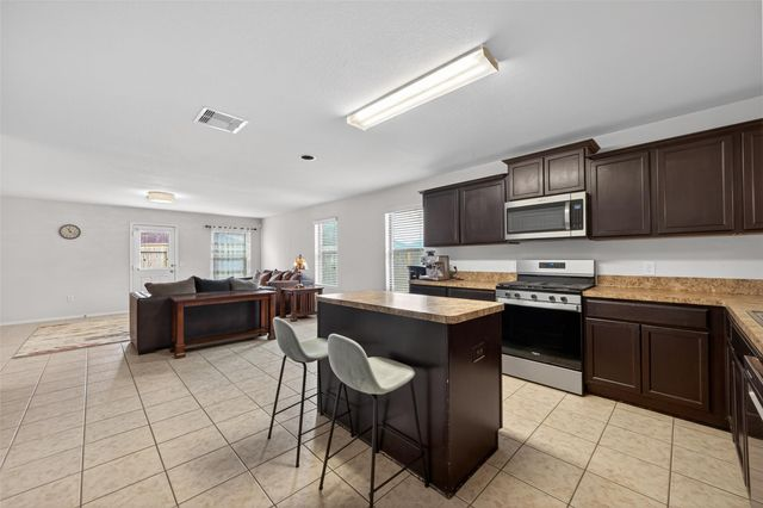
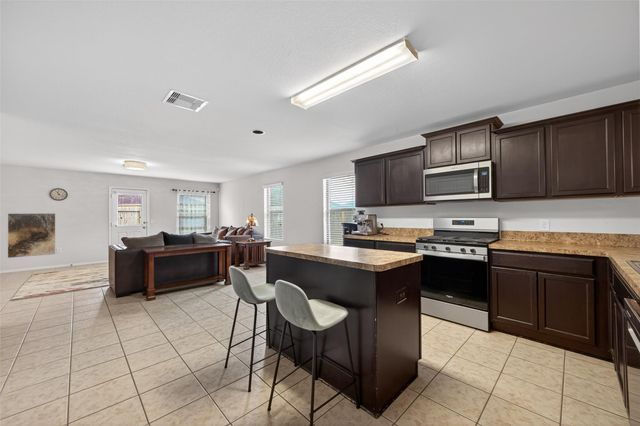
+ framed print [7,212,56,259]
